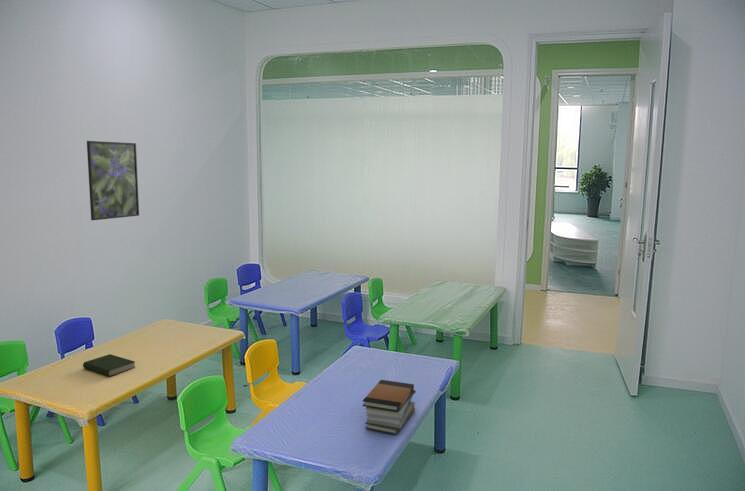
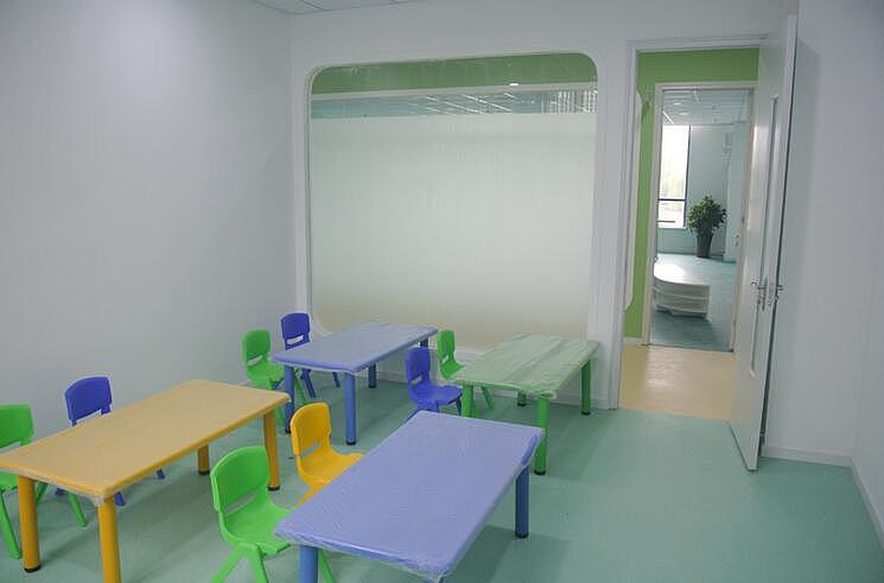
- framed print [86,140,140,221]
- book [82,353,136,377]
- book stack [361,379,417,436]
